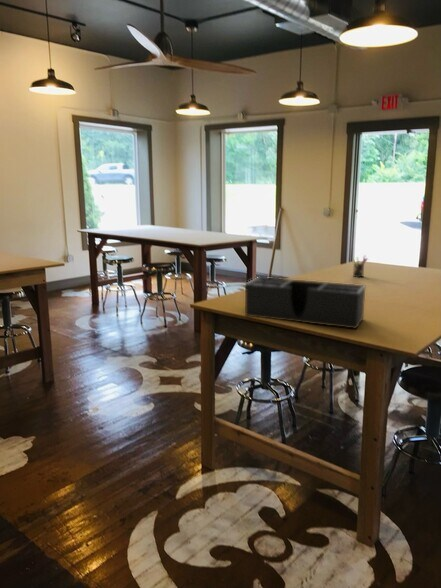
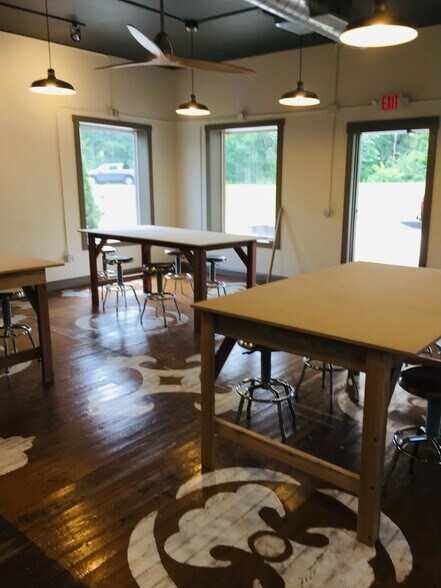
- desk organizer [244,276,366,330]
- pen holder [351,254,369,278]
